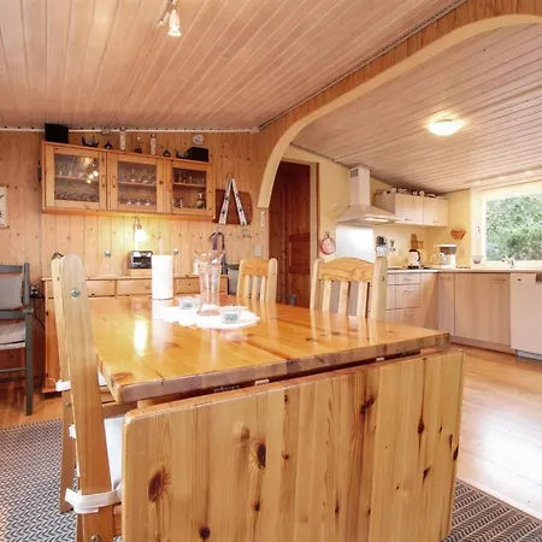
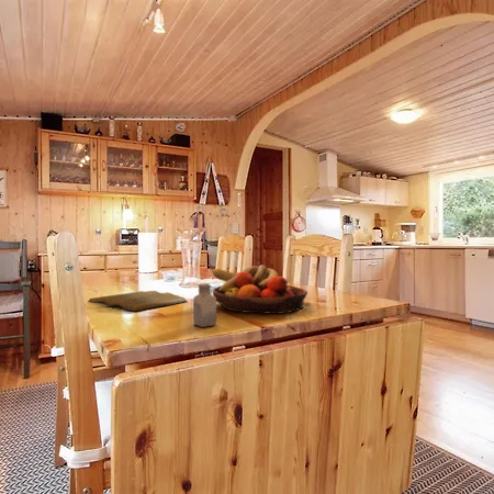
+ book [87,290,189,313]
+ saltshaker [192,282,217,328]
+ fruit bowl [211,263,308,315]
